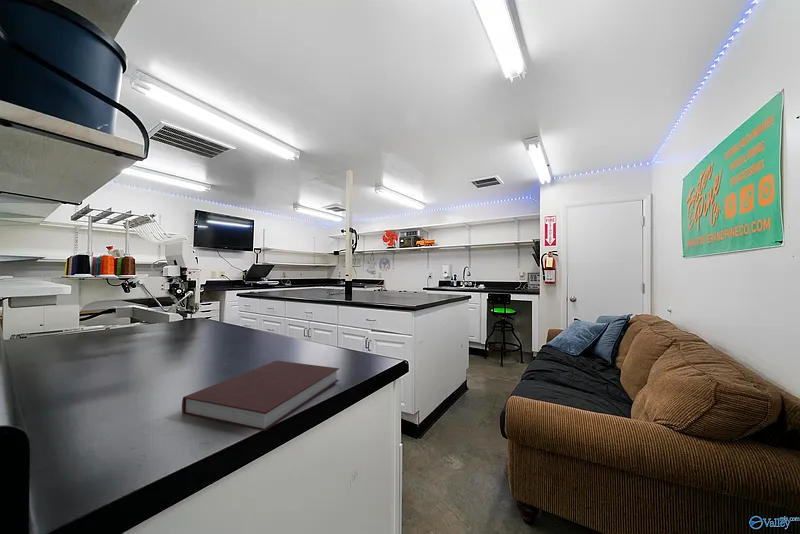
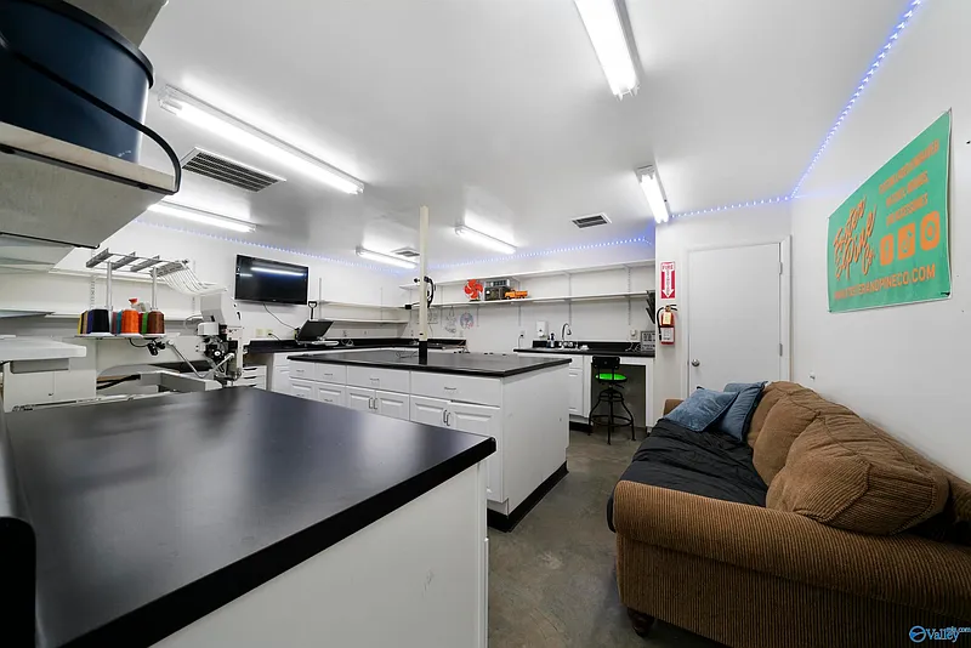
- notebook [181,359,340,432]
